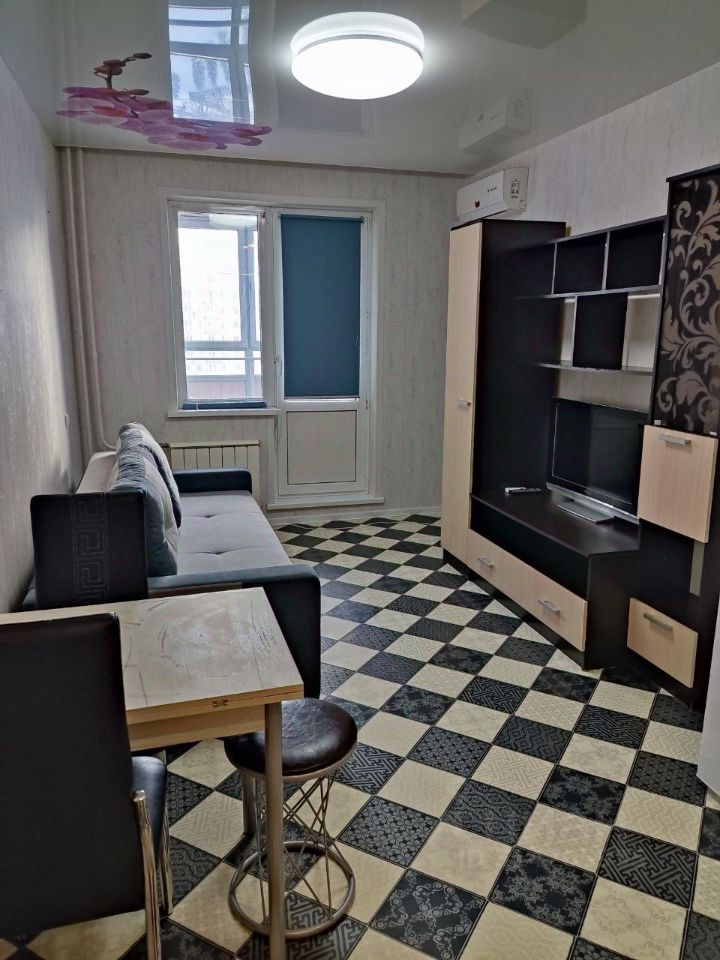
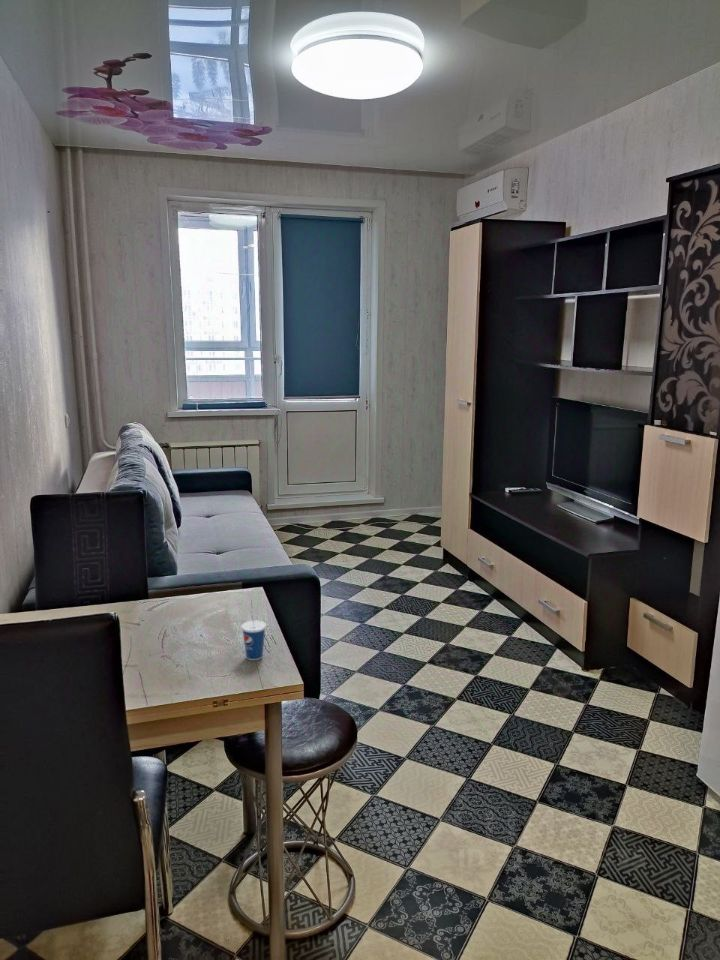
+ cup [240,605,267,661]
